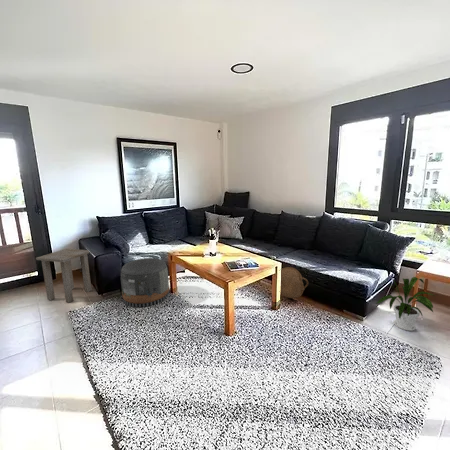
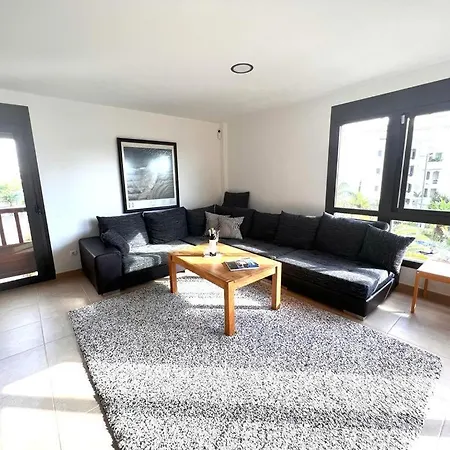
- woven basket [280,266,309,299]
- house plant [375,276,436,332]
- side table [35,248,92,304]
- pouf [120,257,170,308]
